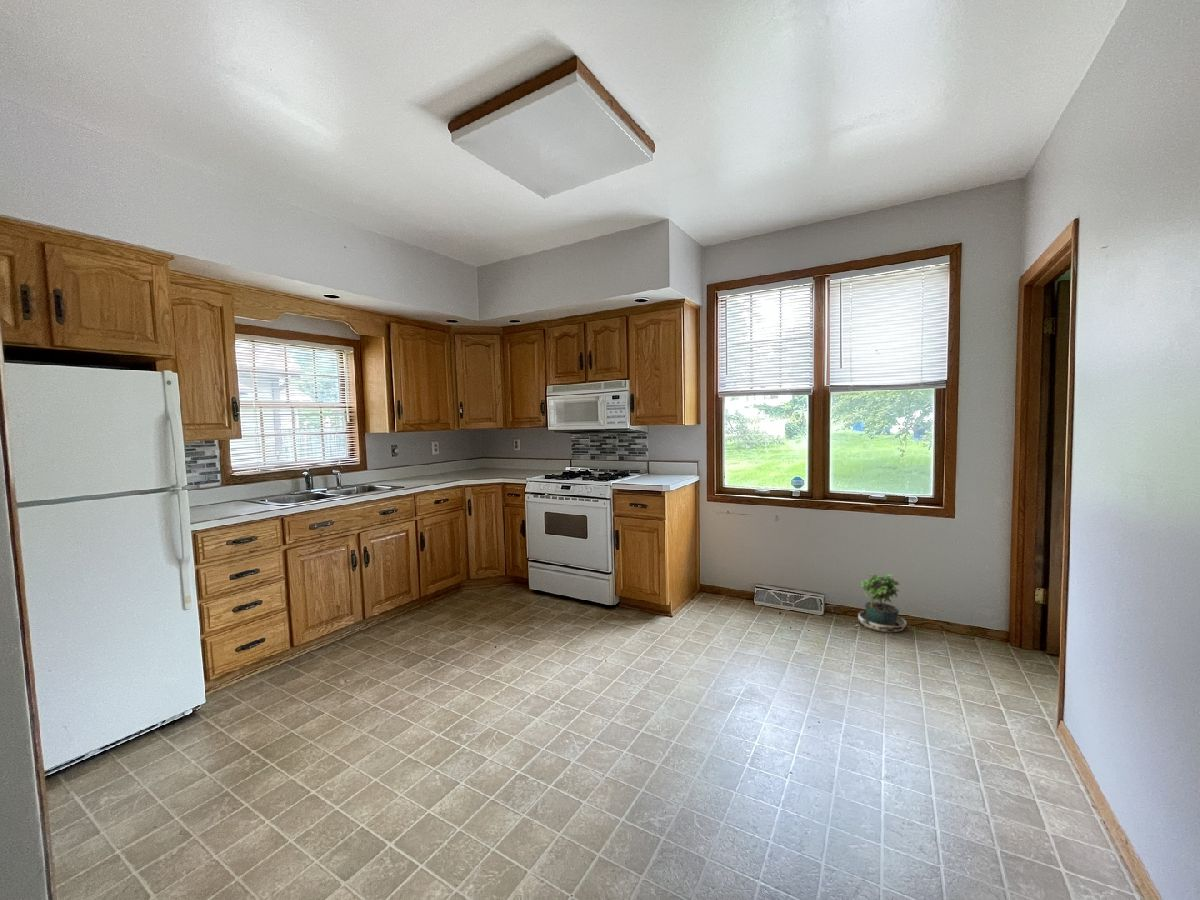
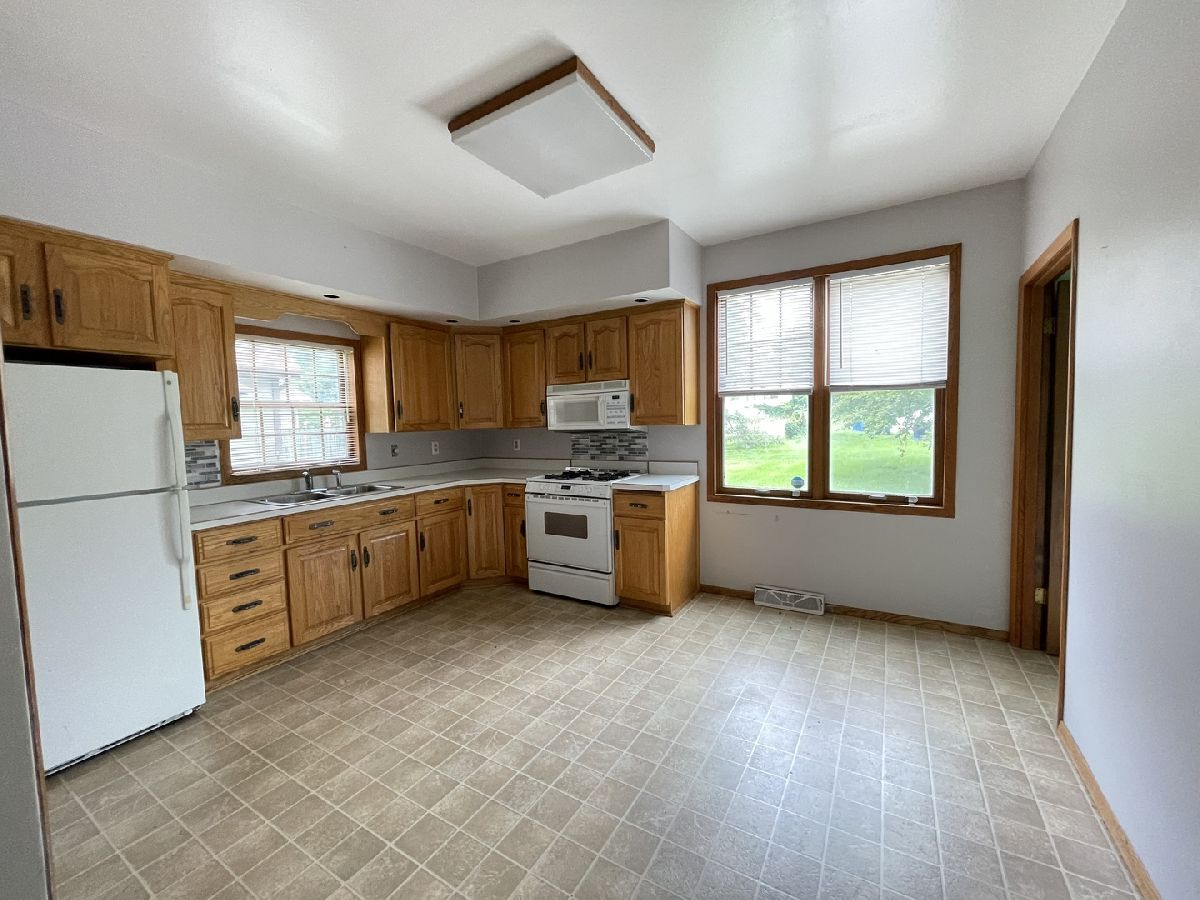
- potted plant [850,573,908,633]
